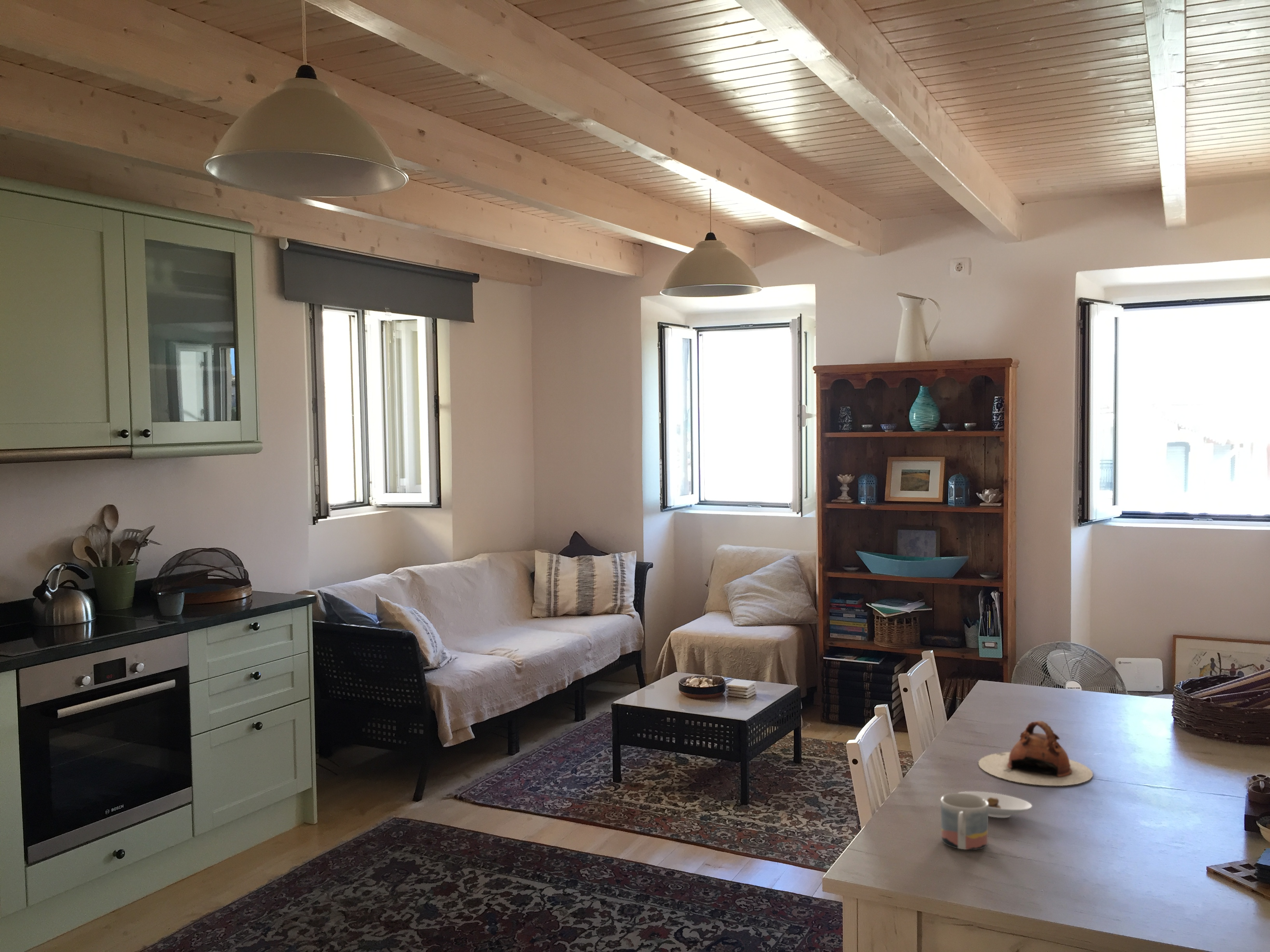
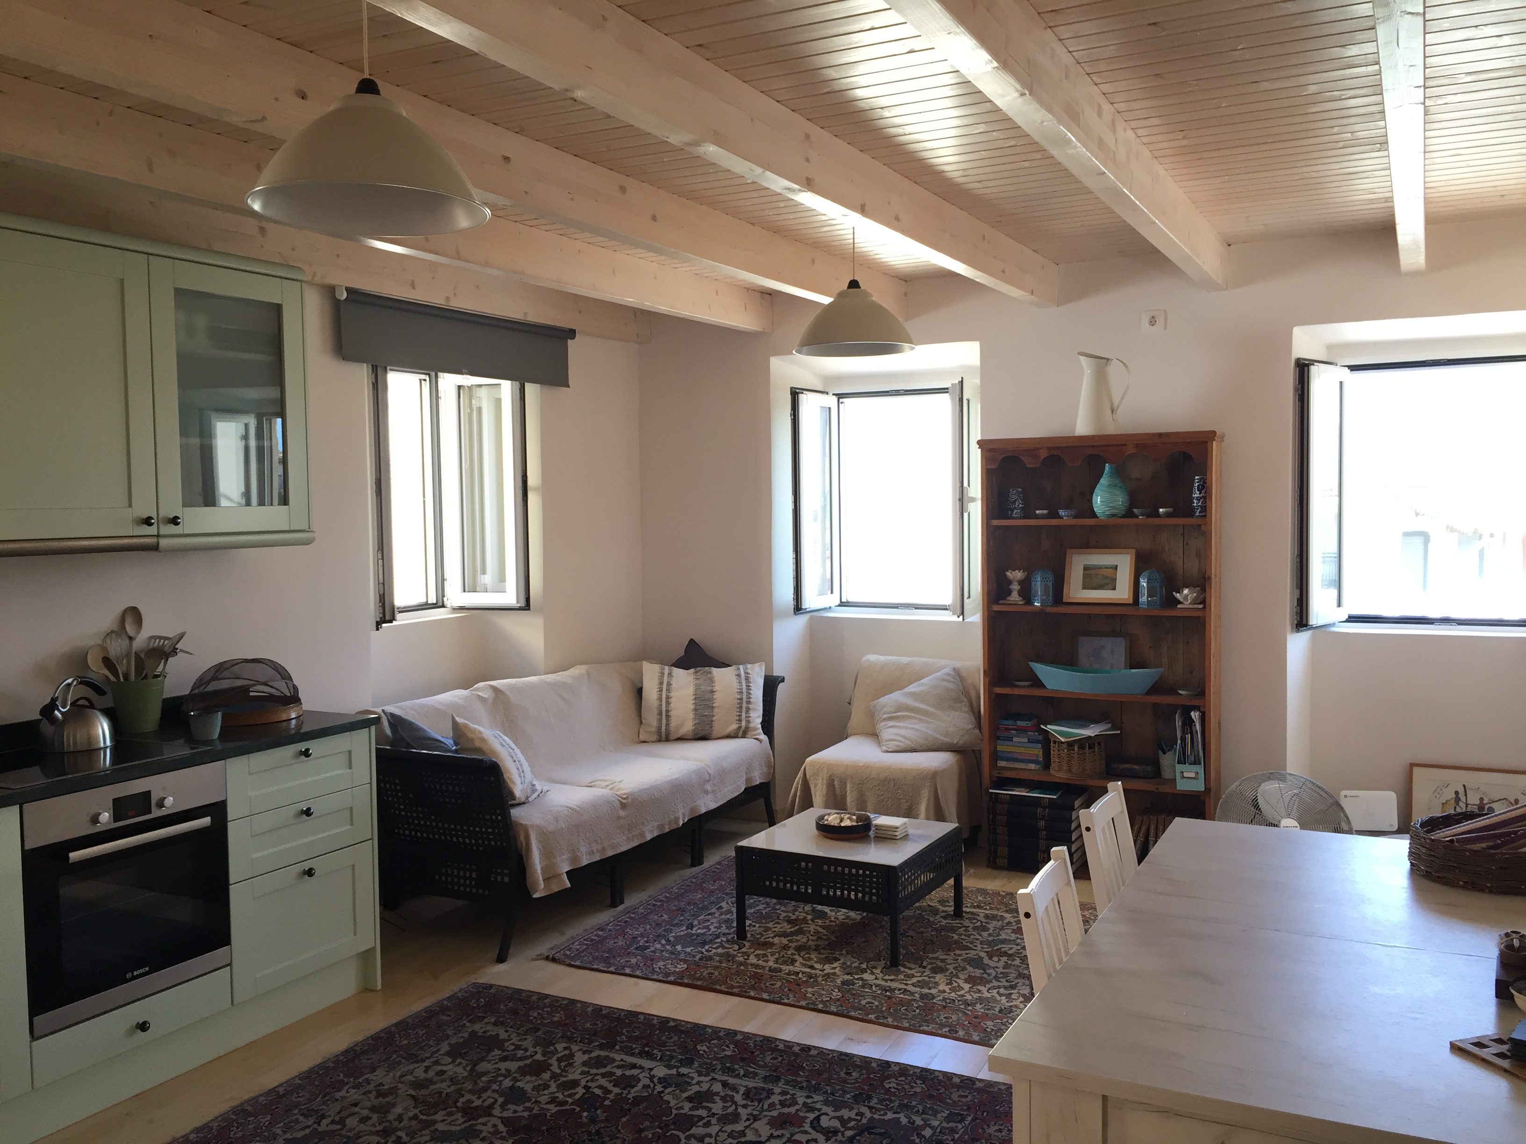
- saucer [958,791,1033,818]
- mug [940,793,989,850]
- teapot [978,720,1093,786]
